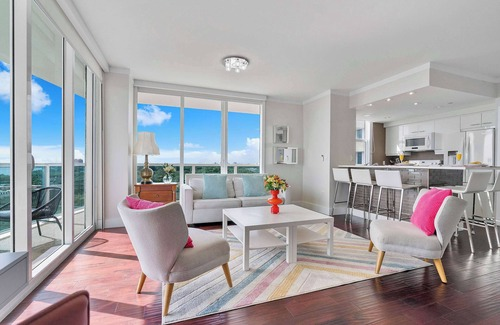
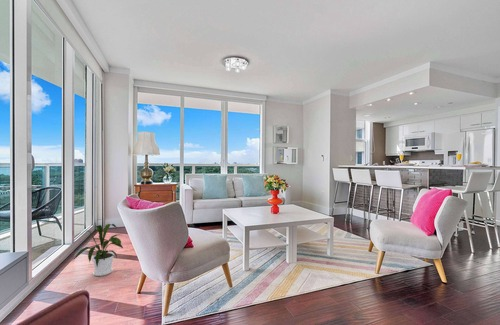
+ house plant [72,223,124,277]
